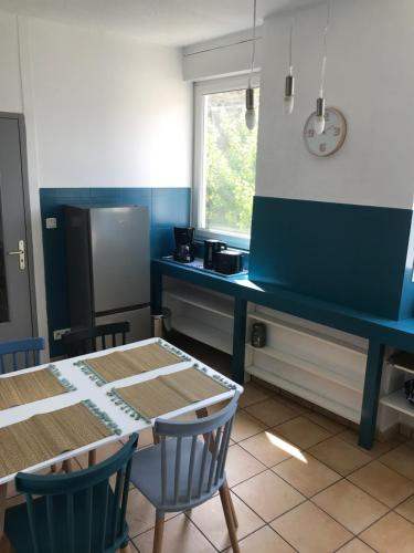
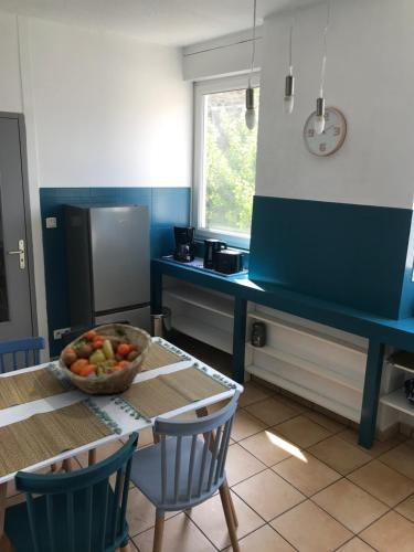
+ fruit basket [57,322,153,395]
